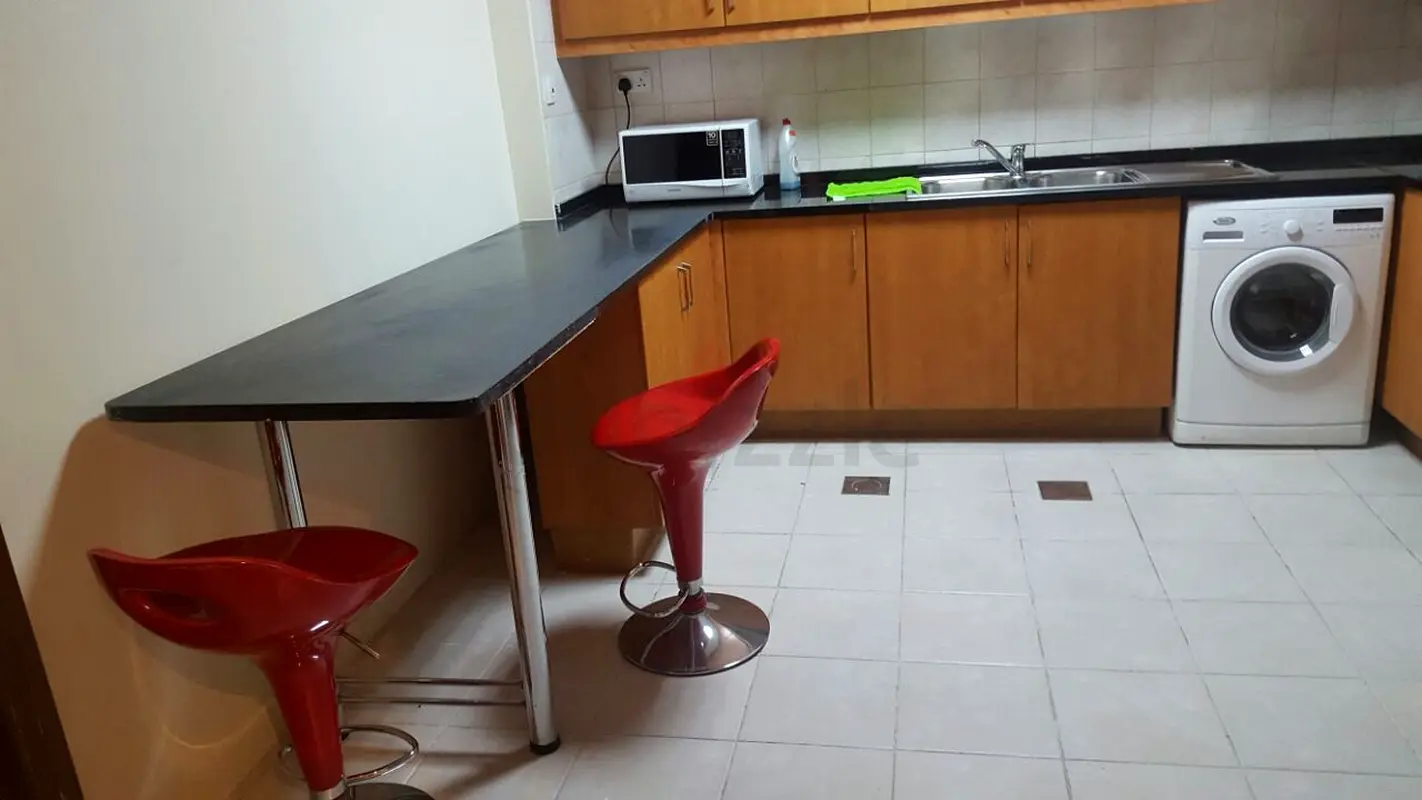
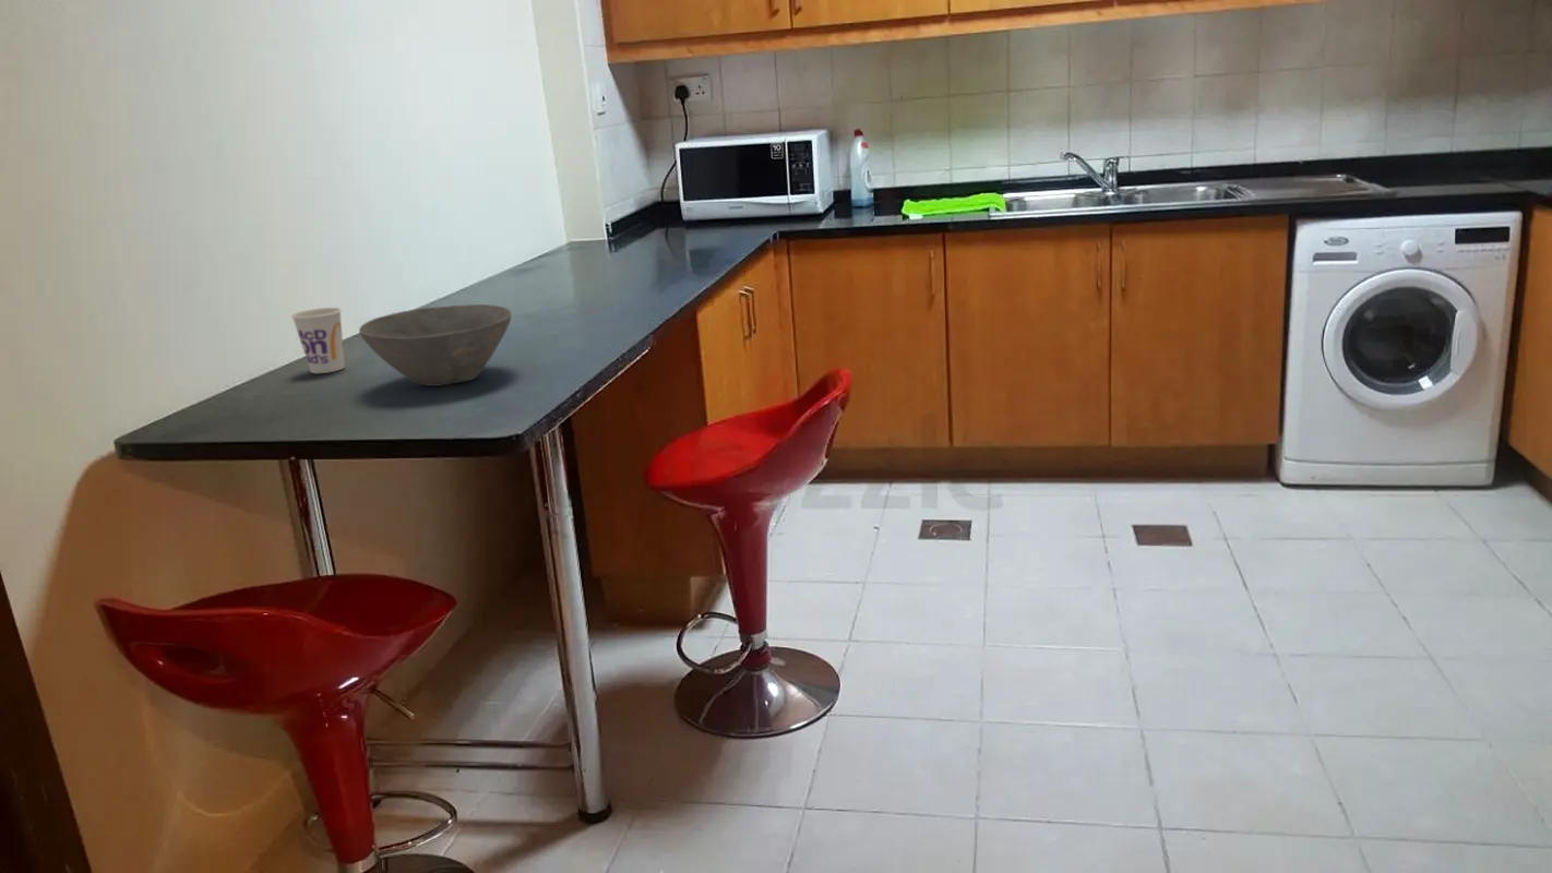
+ cup [290,307,346,374]
+ bowl [358,303,512,387]
